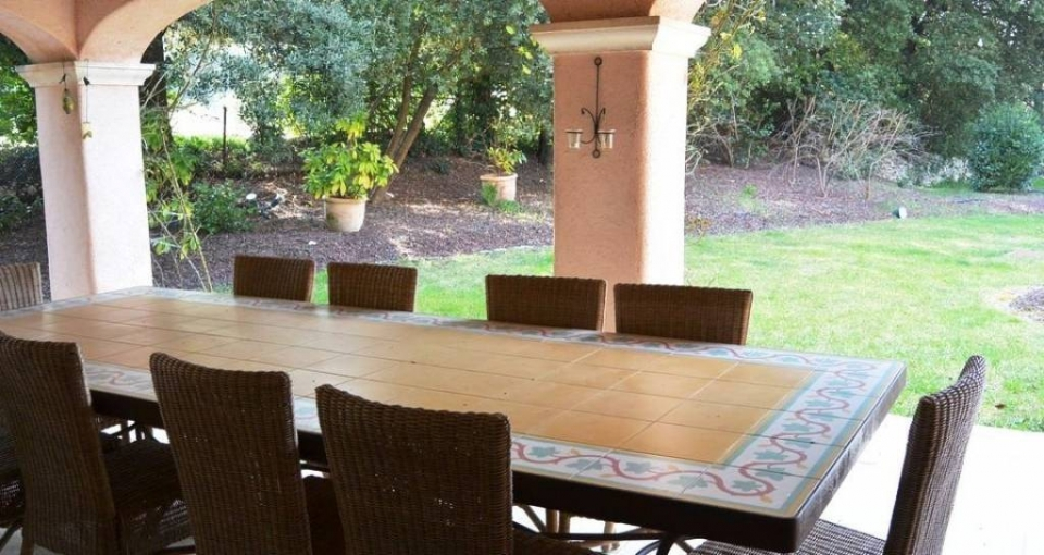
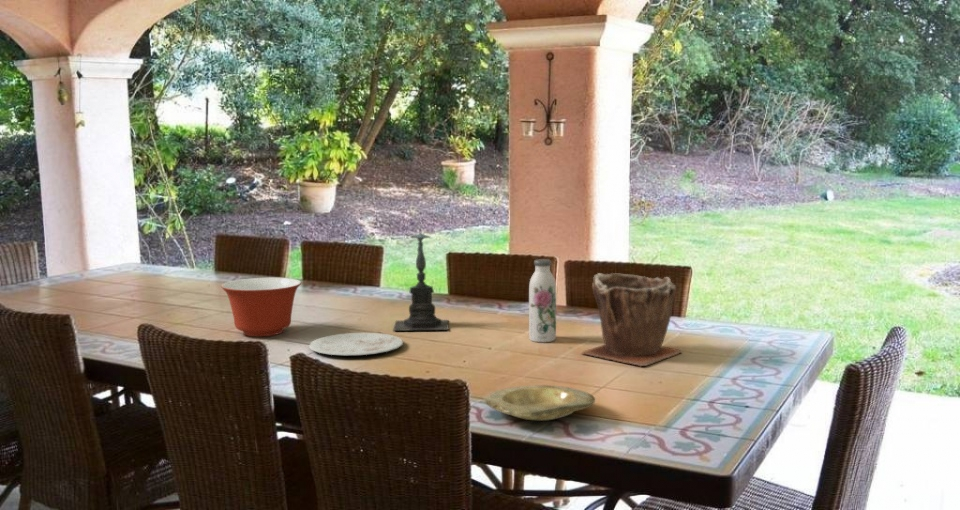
+ plate [308,332,404,356]
+ plant pot [580,272,683,367]
+ candle holder [392,219,449,332]
+ water bottle [528,258,557,343]
+ mixing bowl [220,277,302,337]
+ plate [484,384,596,422]
